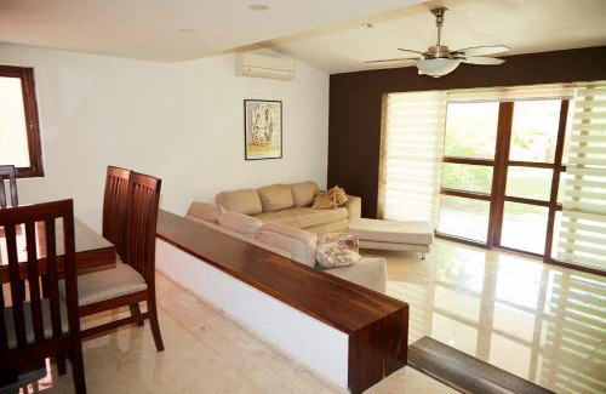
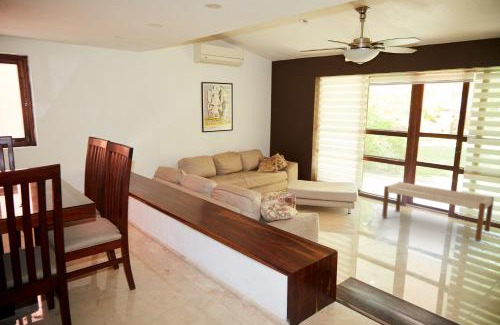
+ bench [381,181,495,242]
